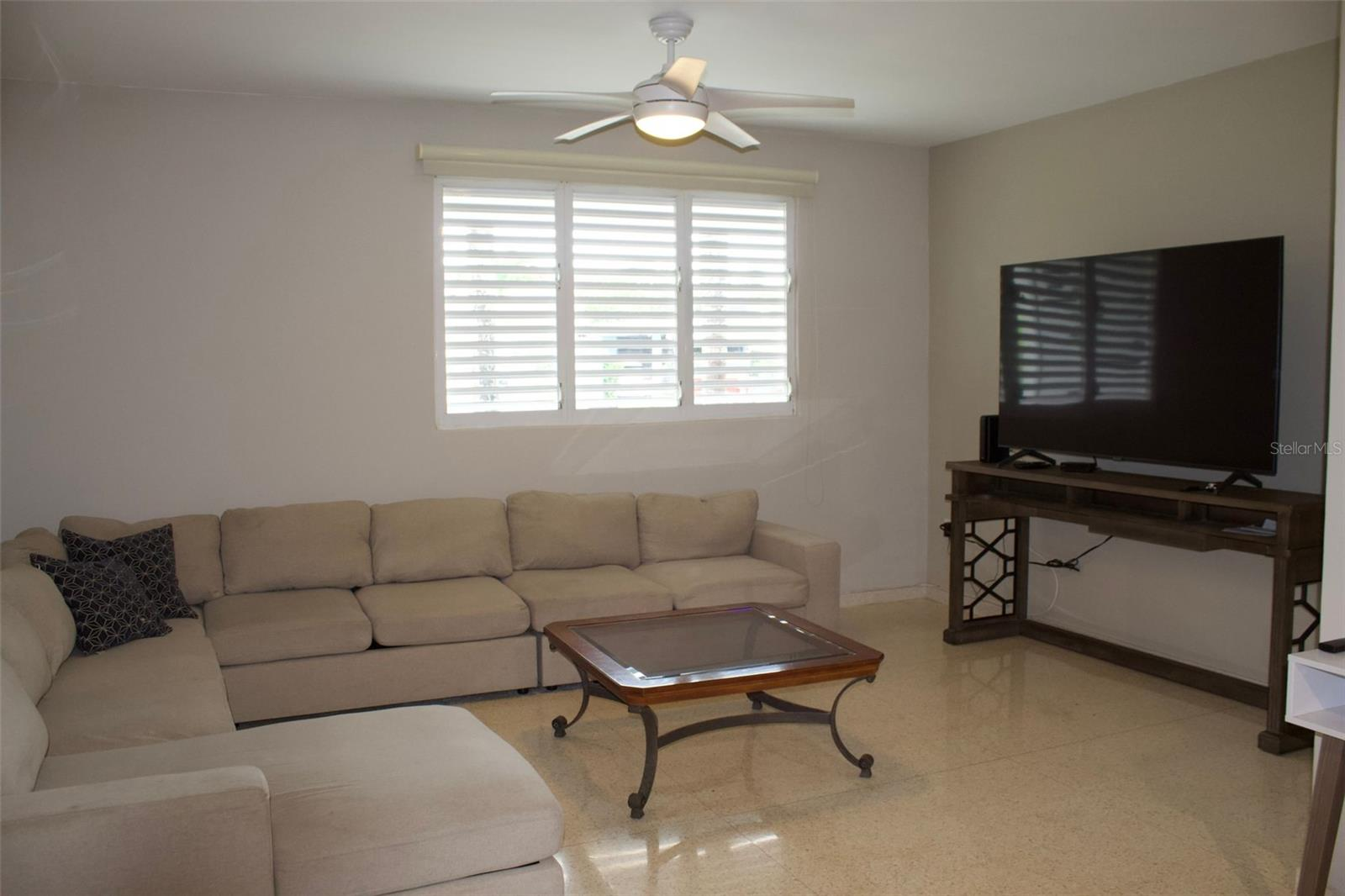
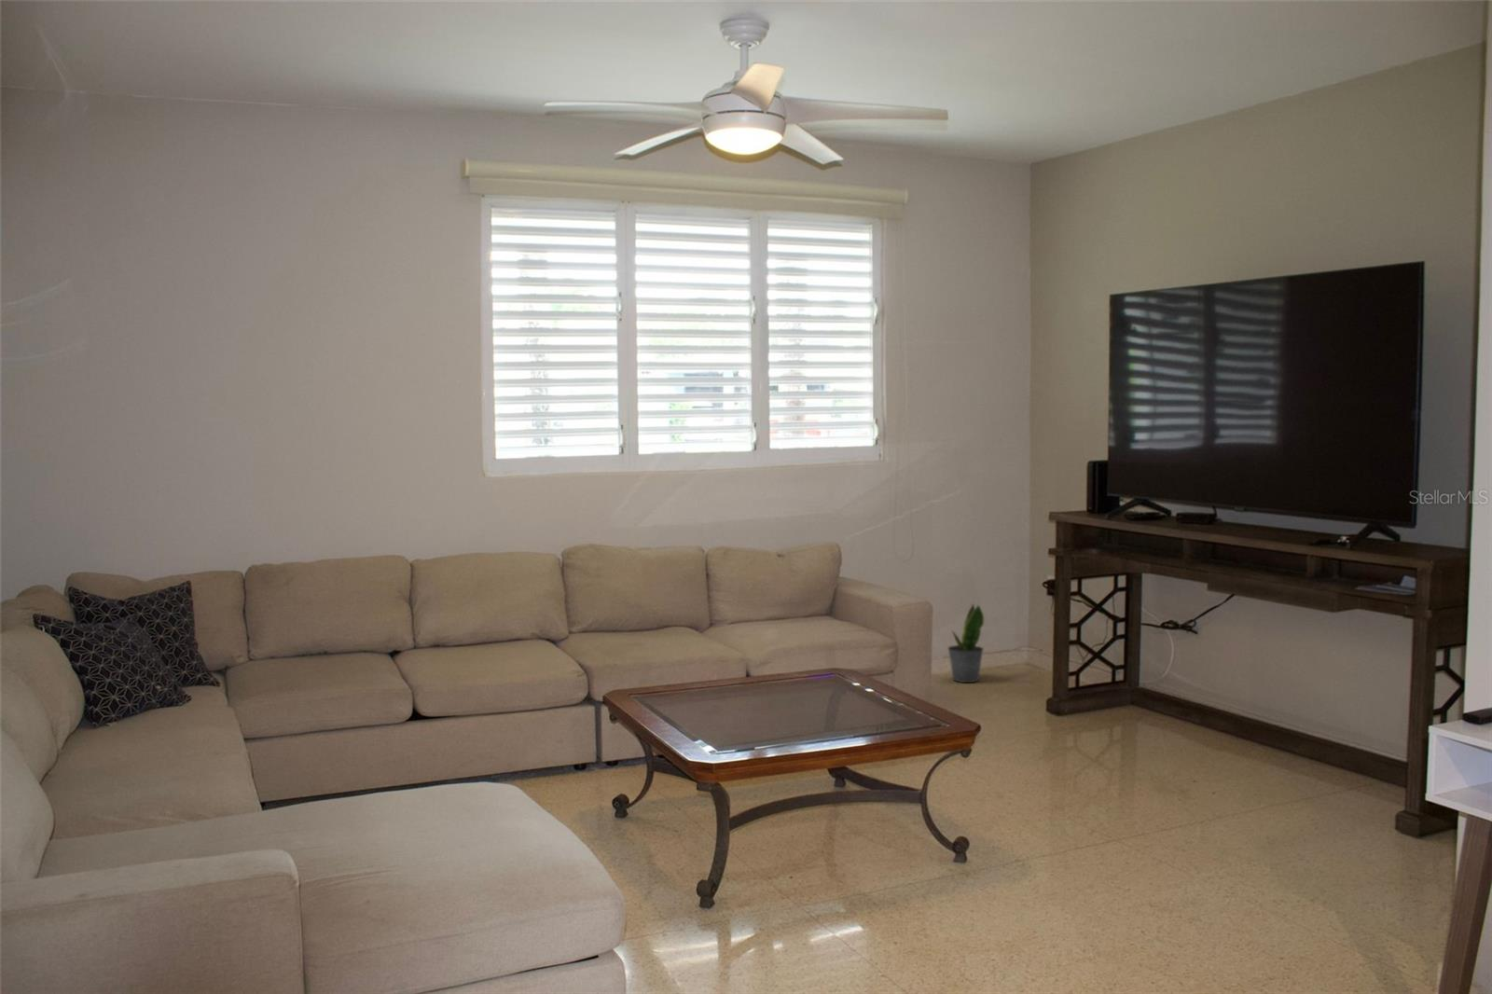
+ potted plant [946,602,985,683]
